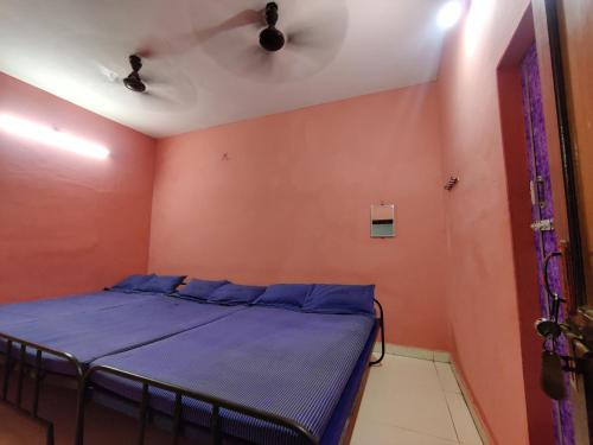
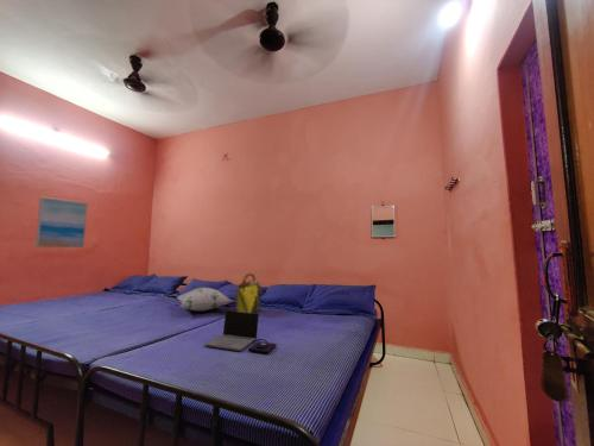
+ tote bag [235,272,263,313]
+ wall art [34,196,89,249]
+ decorative pillow [176,287,233,313]
+ laptop computer [203,309,278,354]
